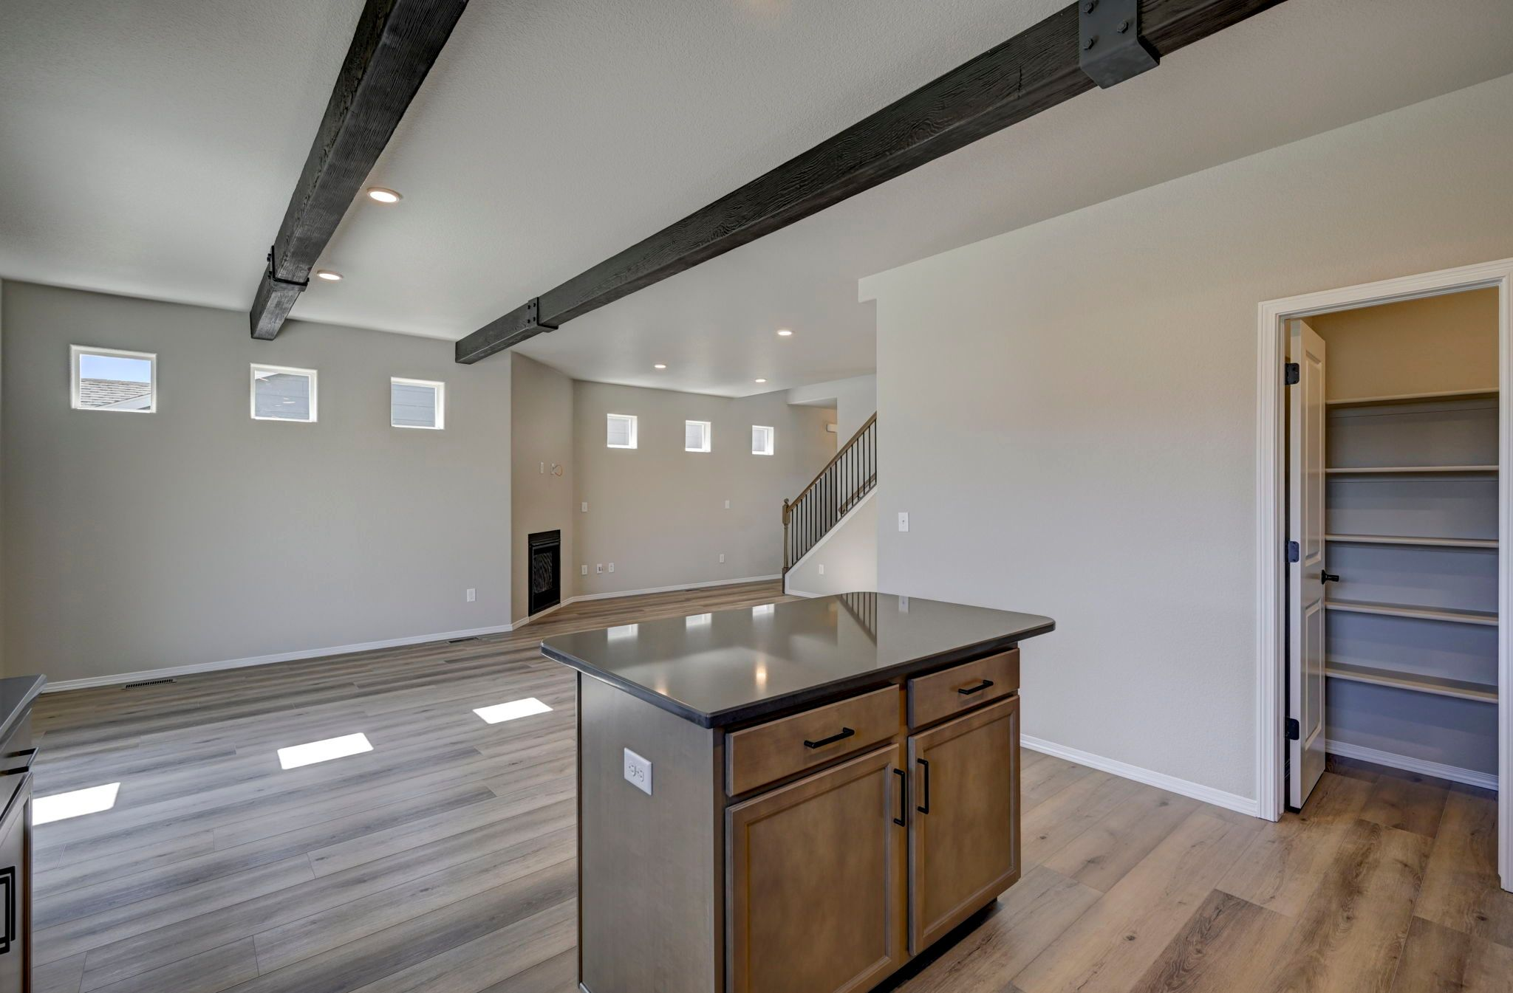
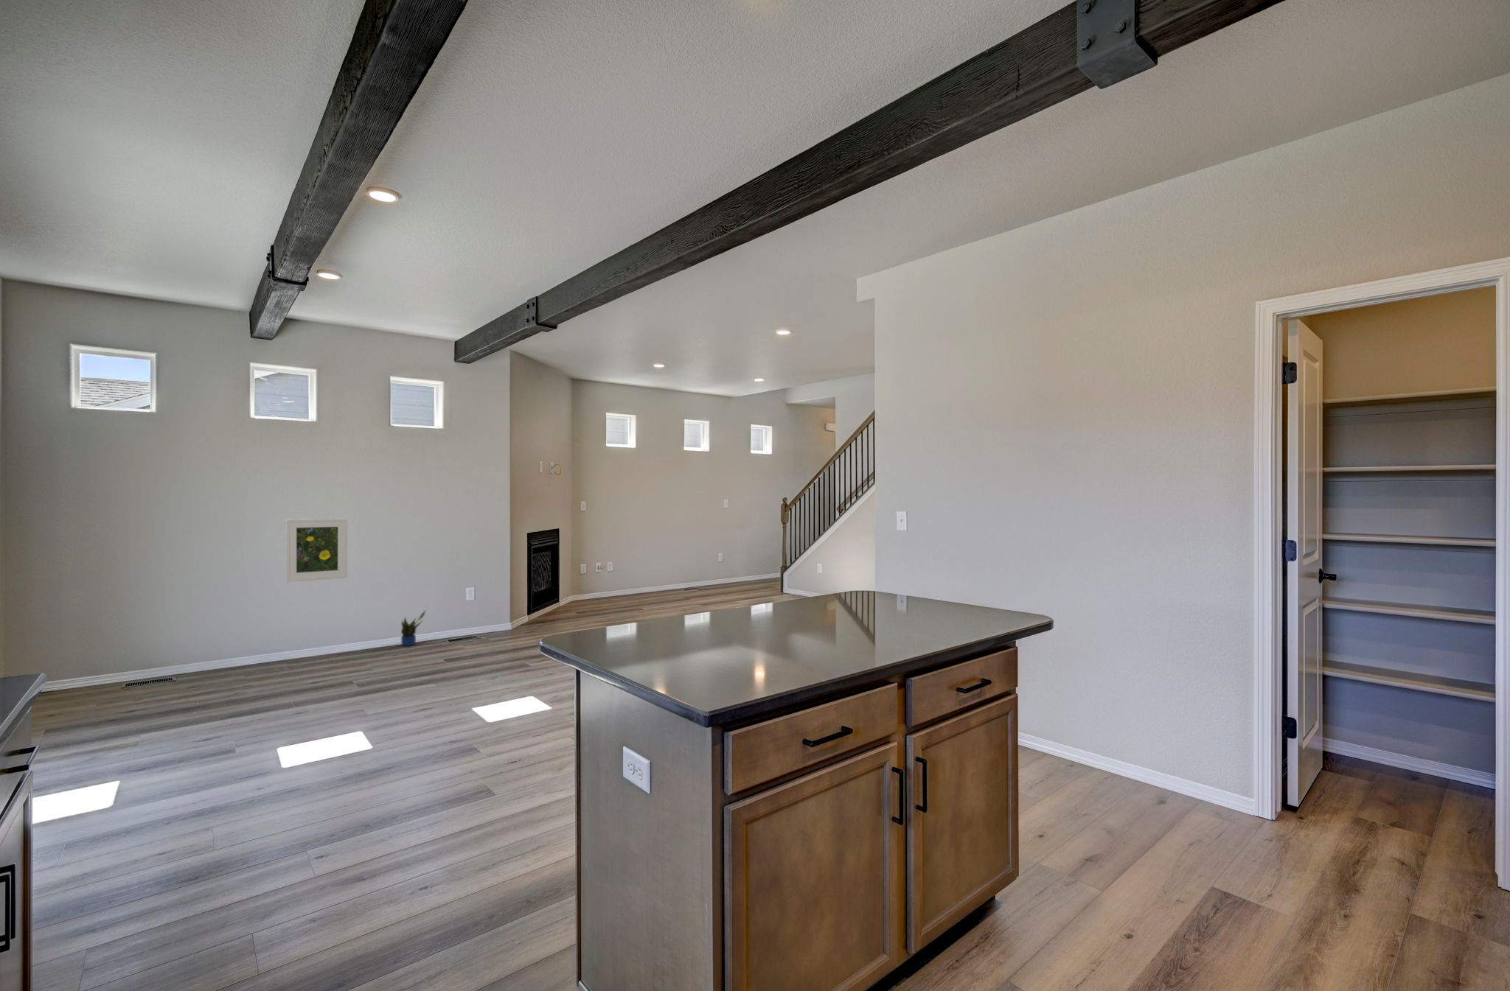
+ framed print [285,518,348,583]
+ potted plant [400,609,426,647]
